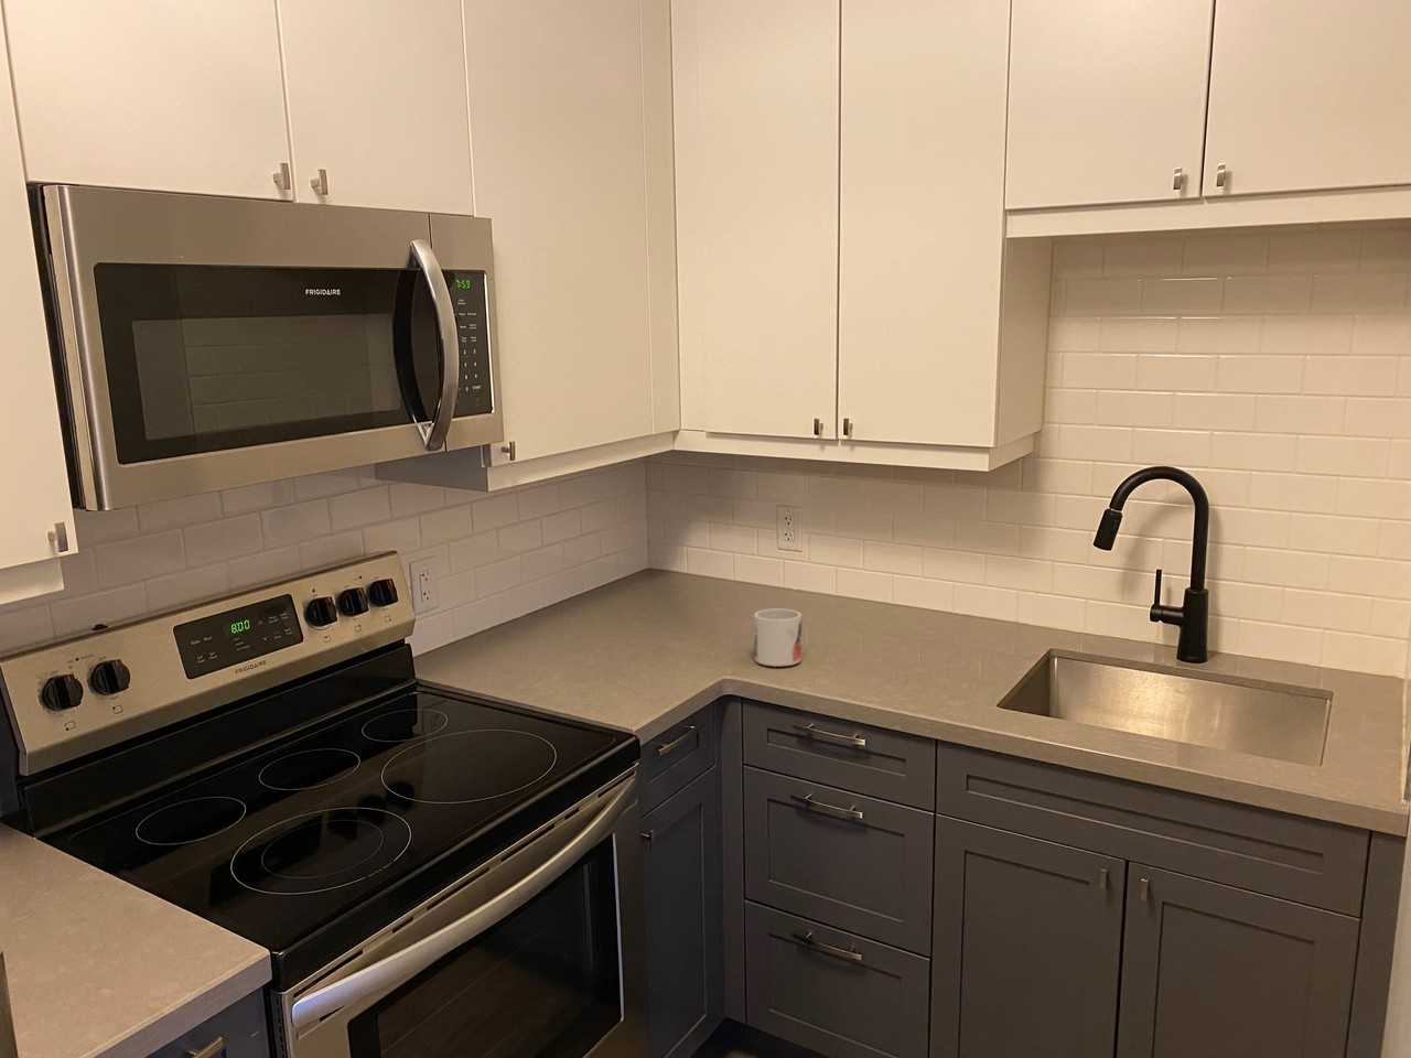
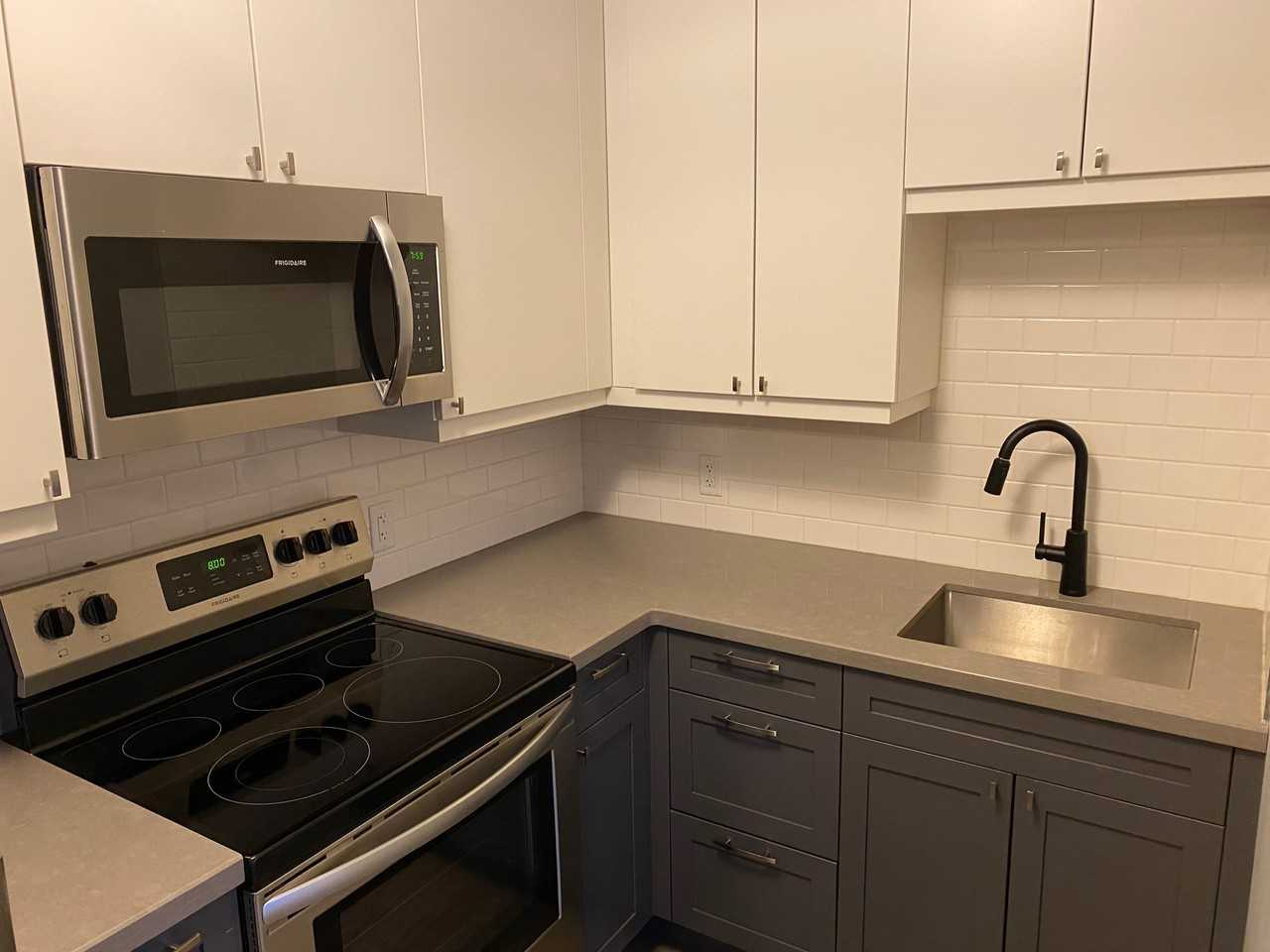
- mug [753,607,802,668]
